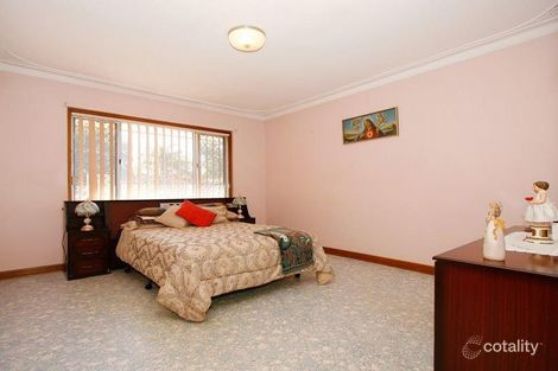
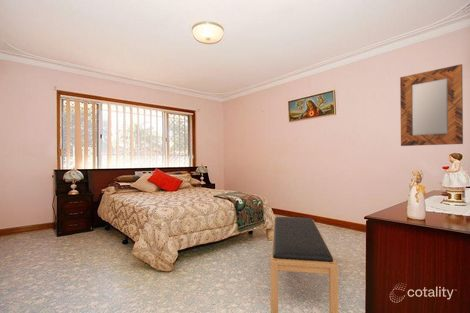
+ home mirror [399,63,464,147]
+ bench [270,216,339,313]
